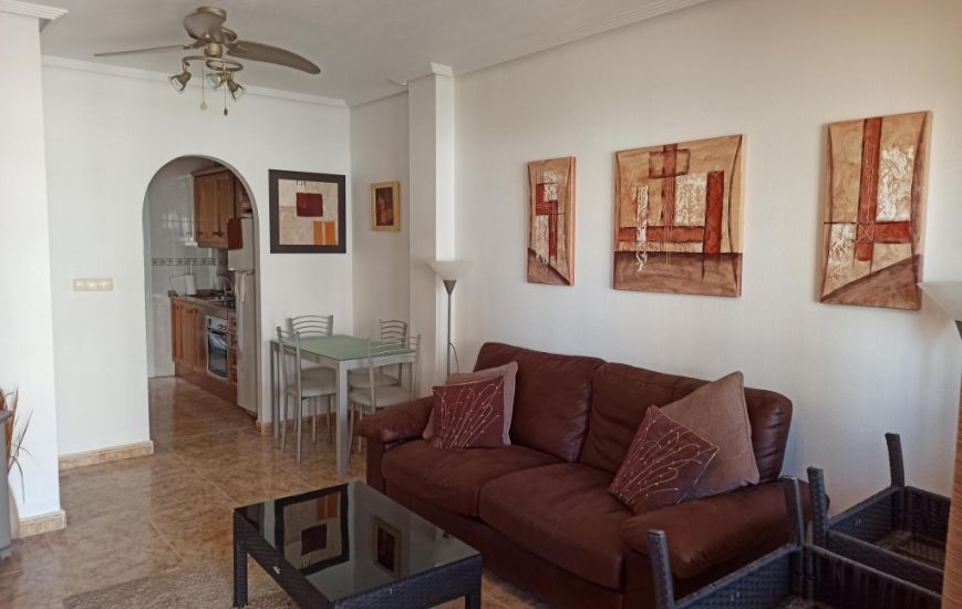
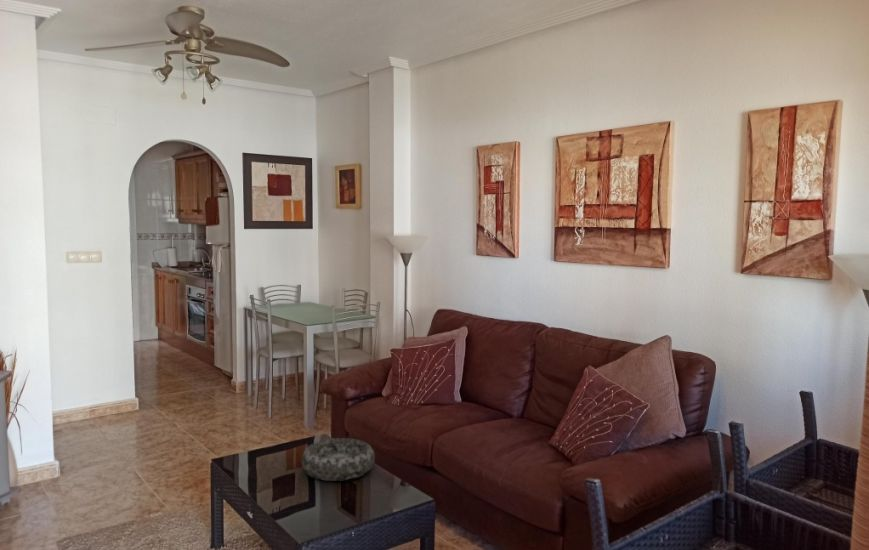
+ decorative bowl [300,437,376,482]
